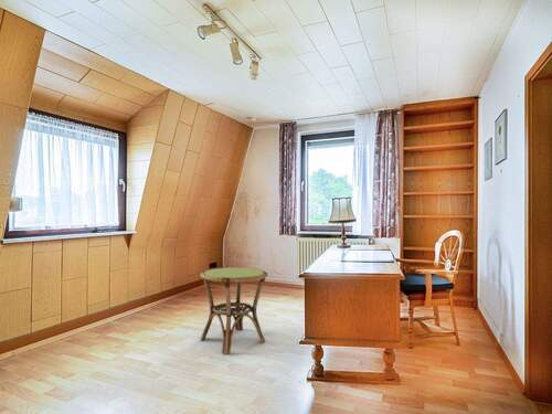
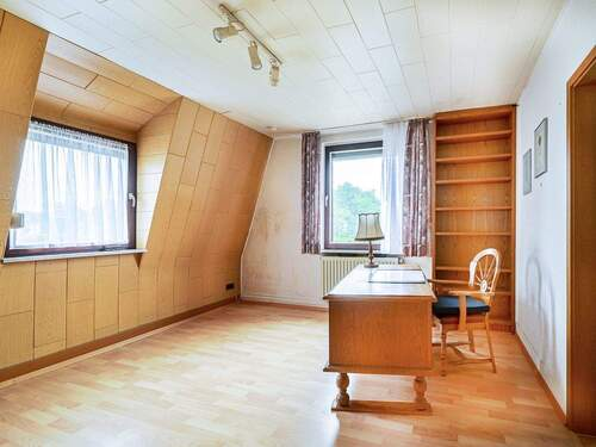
- side table [199,266,268,354]
